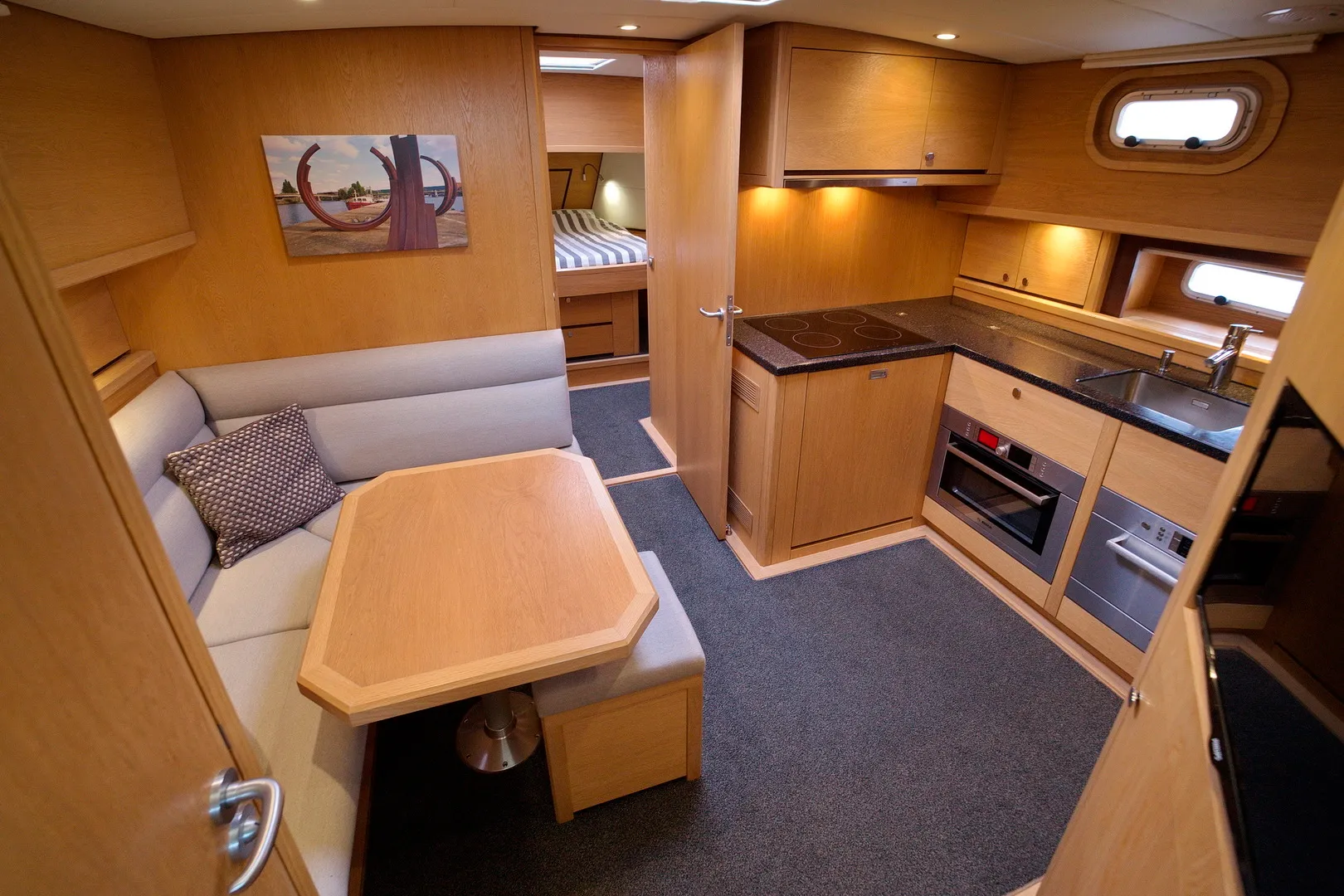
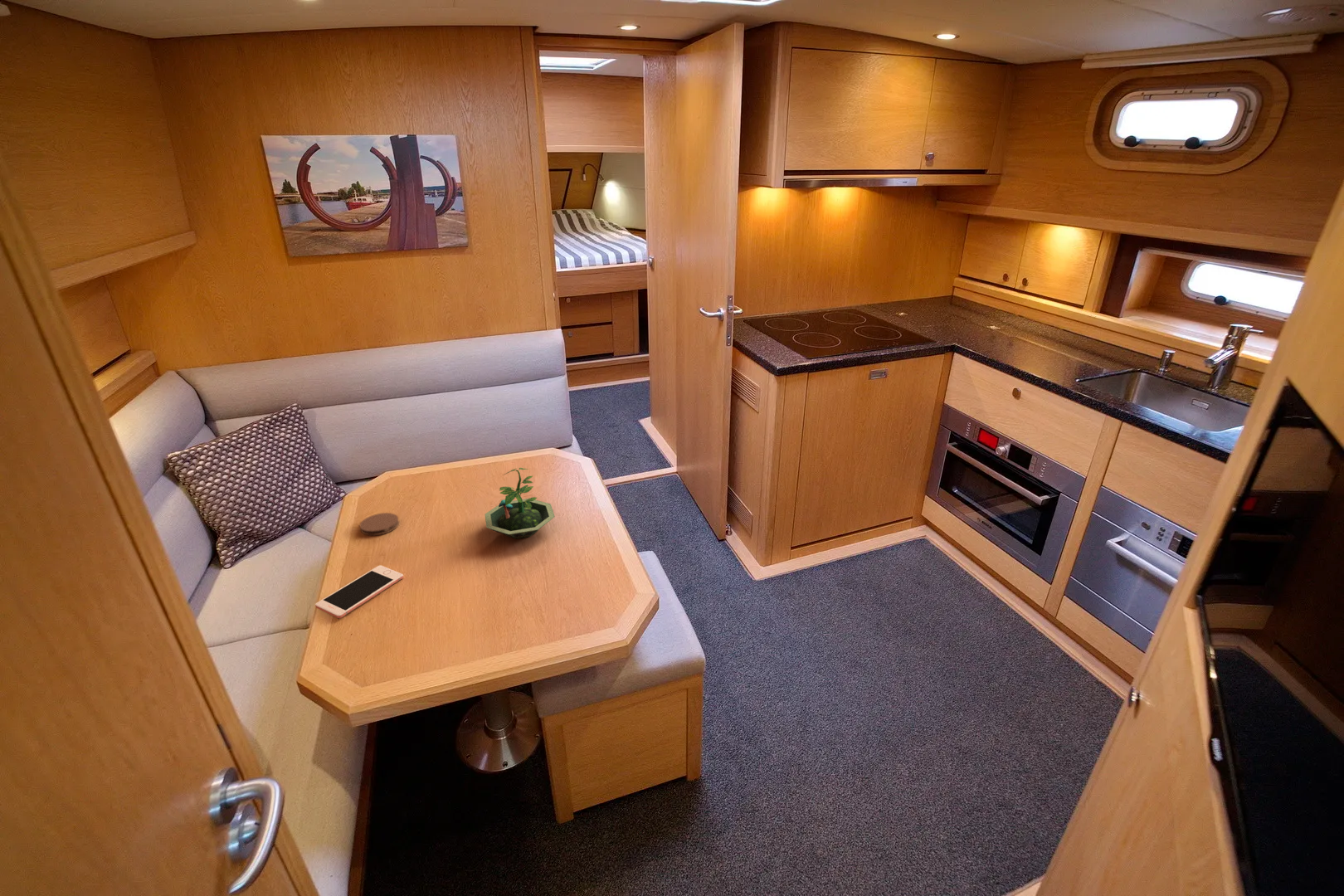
+ coaster [359,512,400,536]
+ terrarium [485,467,556,540]
+ cell phone [314,565,404,619]
